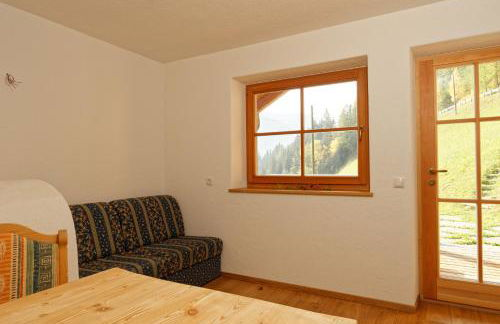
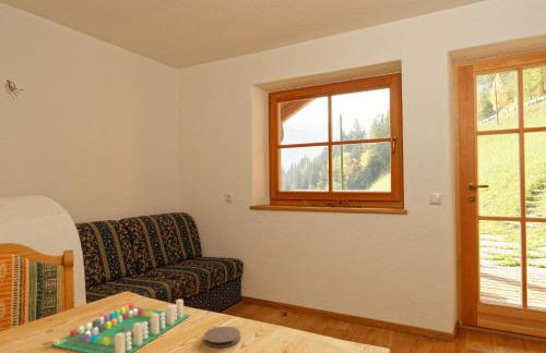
+ coaster [203,326,241,349]
+ board game [50,299,191,353]
